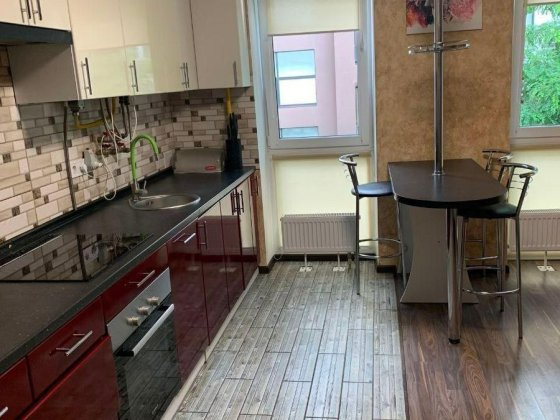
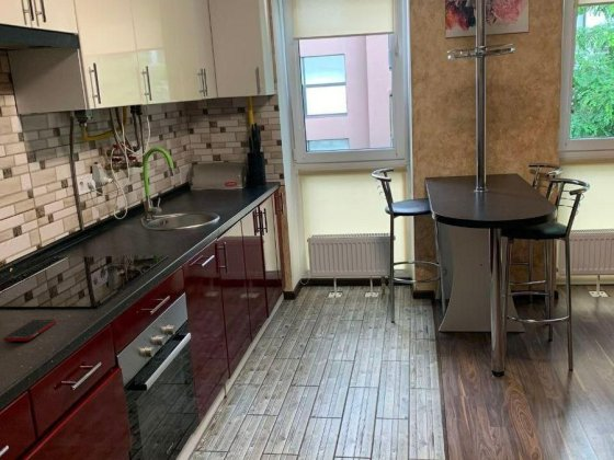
+ cell phone [2,319,57,342]
